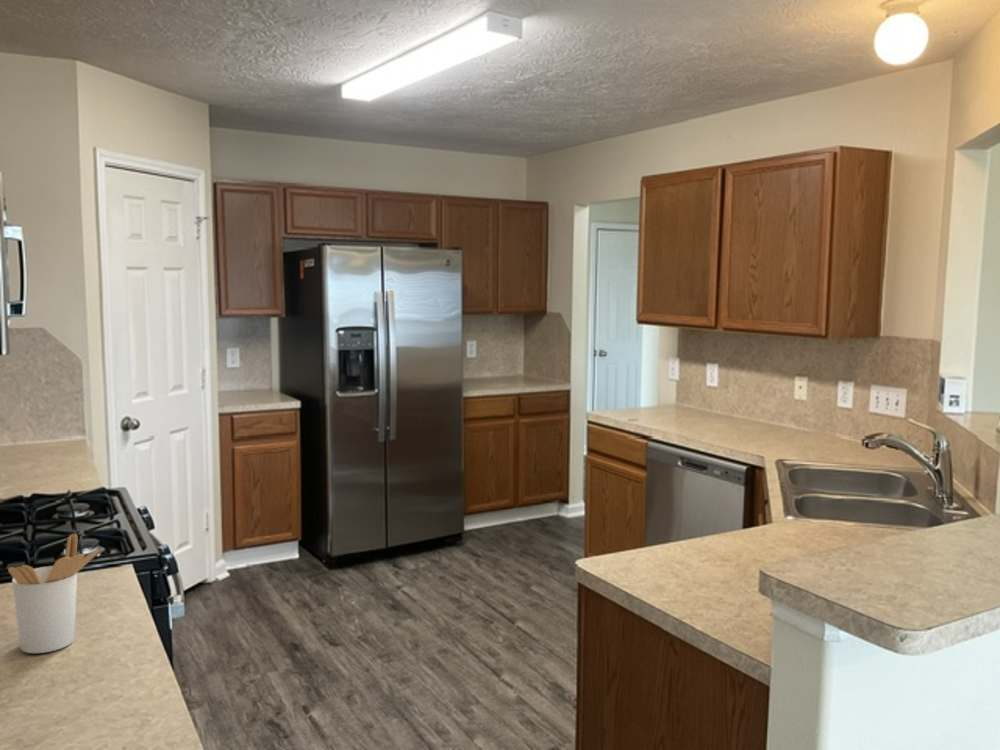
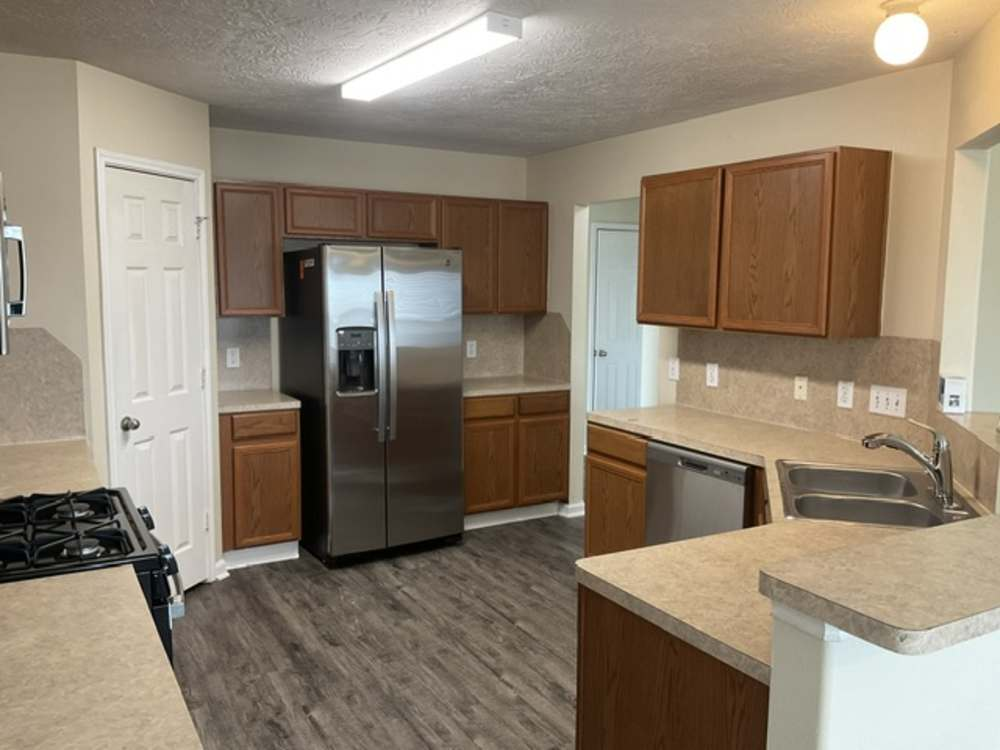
- utensil holder [7,533,101,654]
